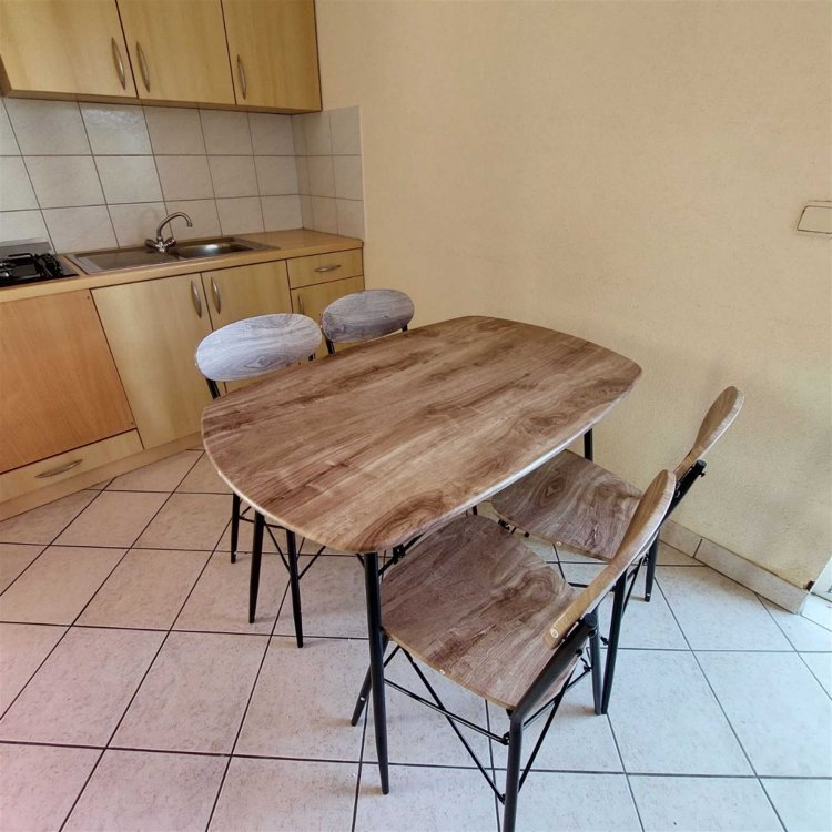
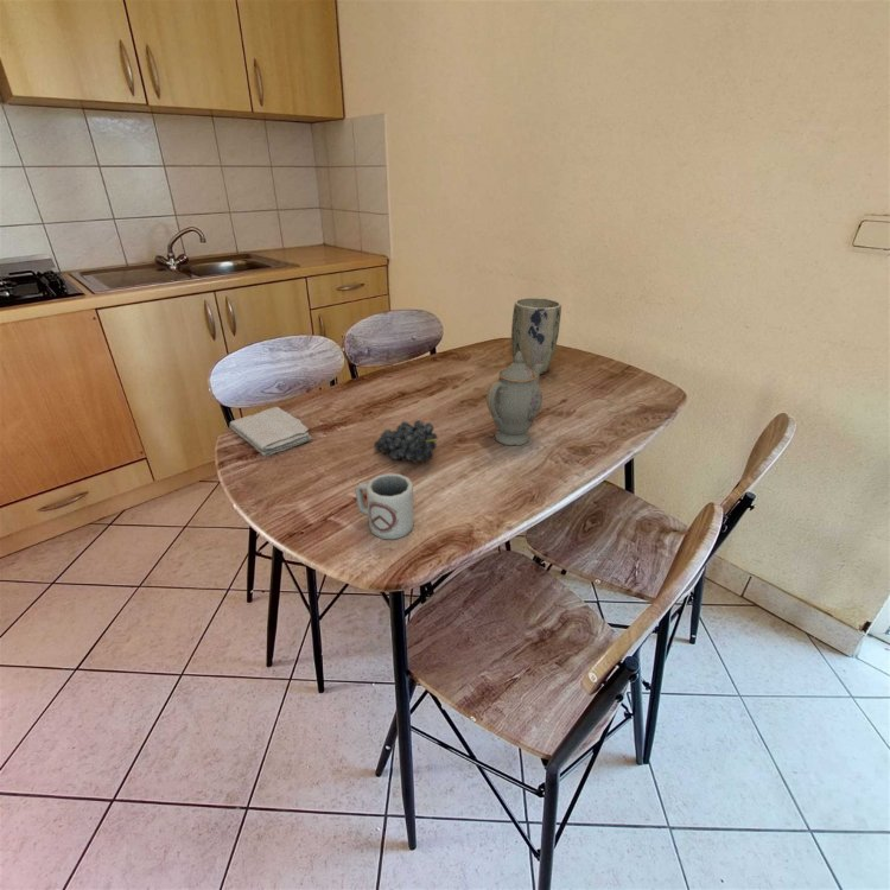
+ fruit [373,419,439,464]
+ washcloth [228,406,312,458]
+ chinaware [485,351,543,446]
+ plant pot [510,297,562,375]
+ cup [354,472,415,541]
